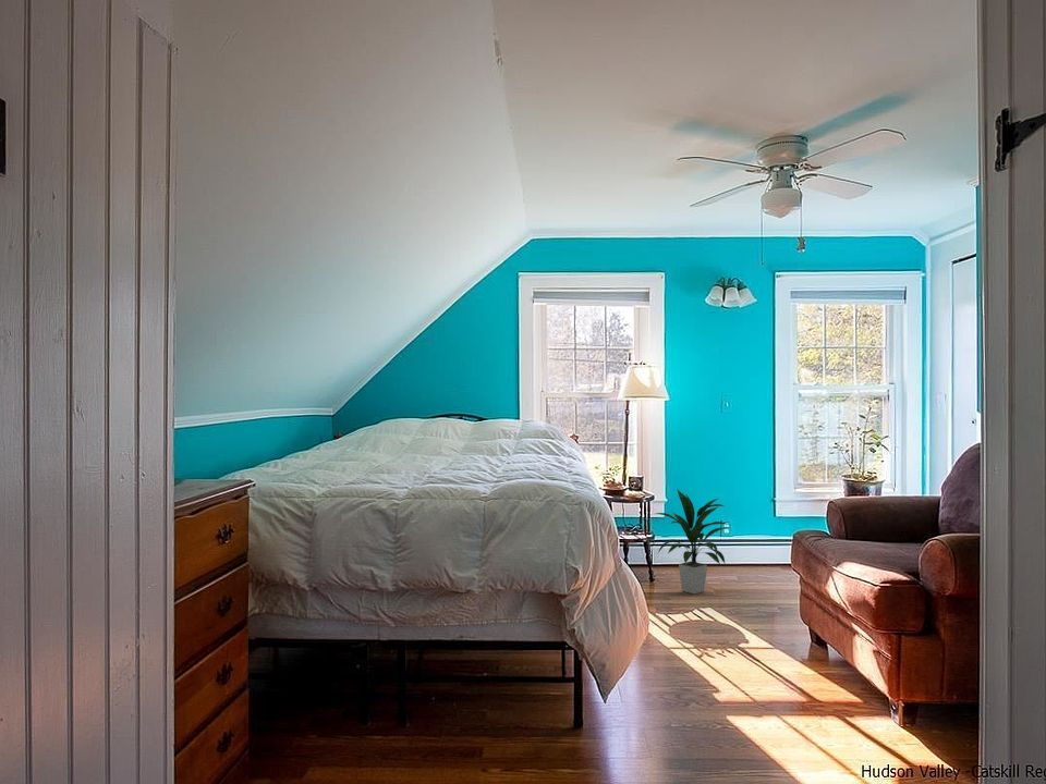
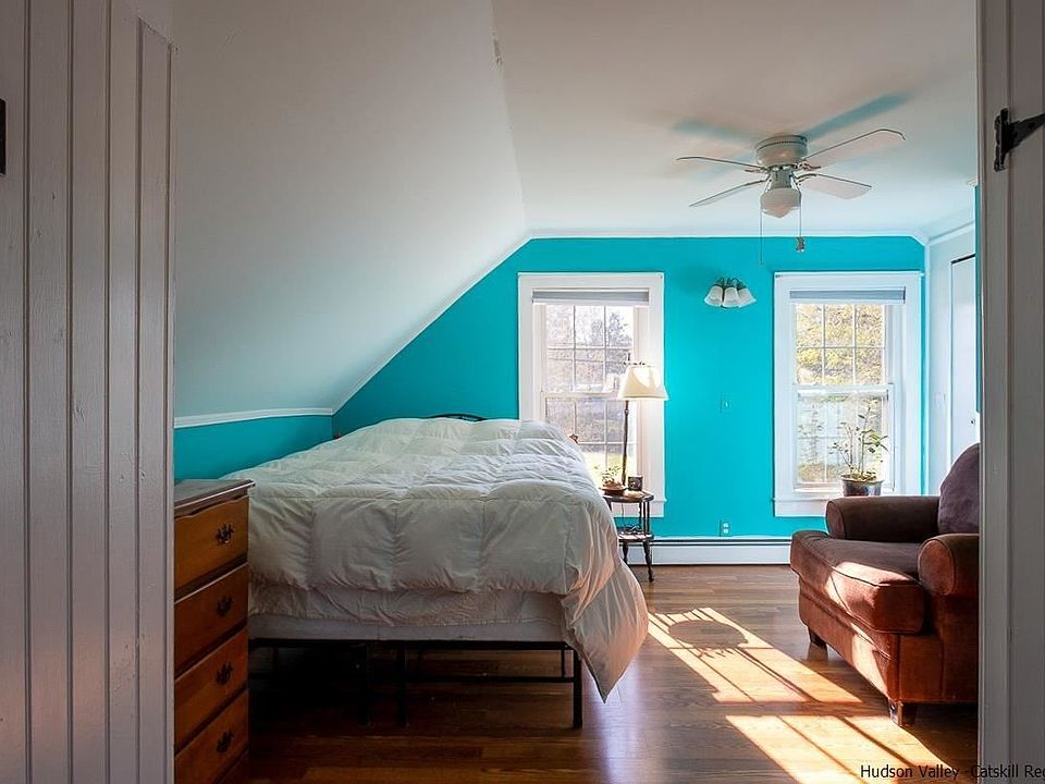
- indoor plant [653,487,730,595]
